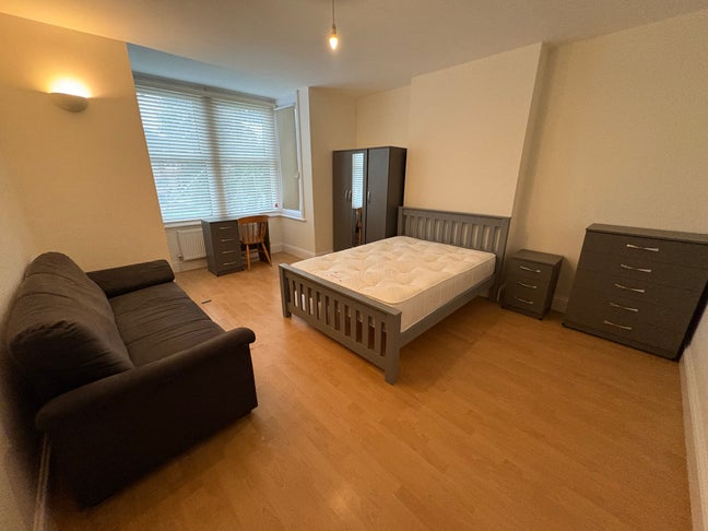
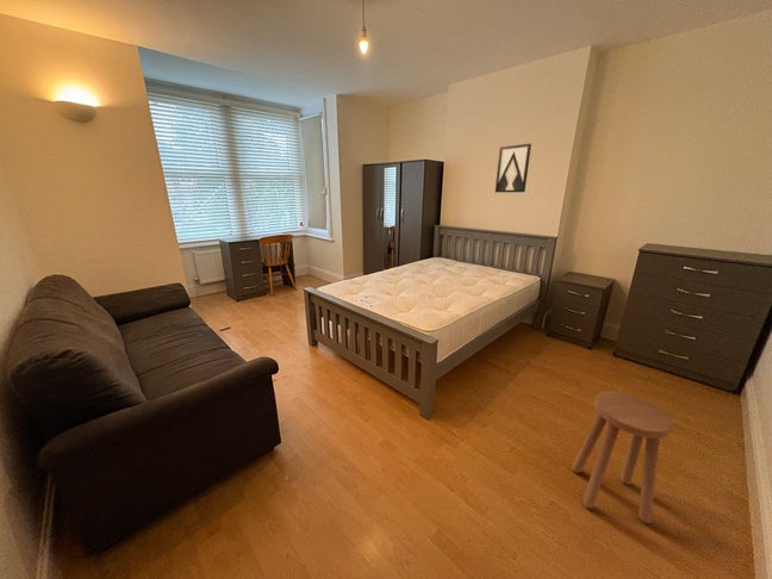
+ wall art [494,143,533,193]
+ stool [571,391,673,524]
